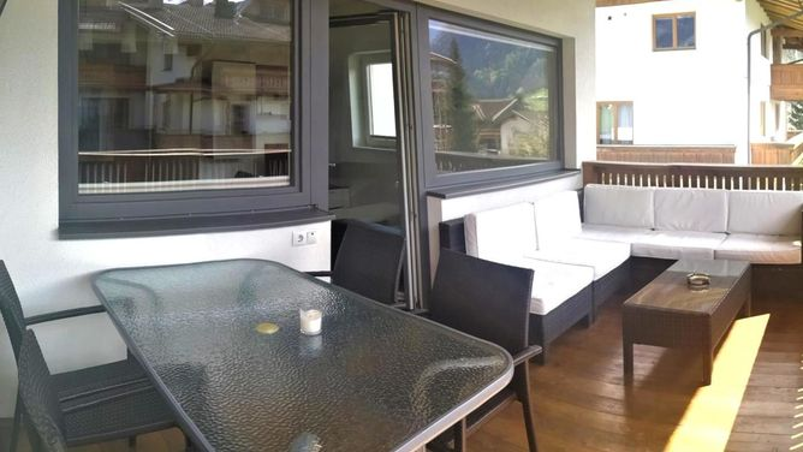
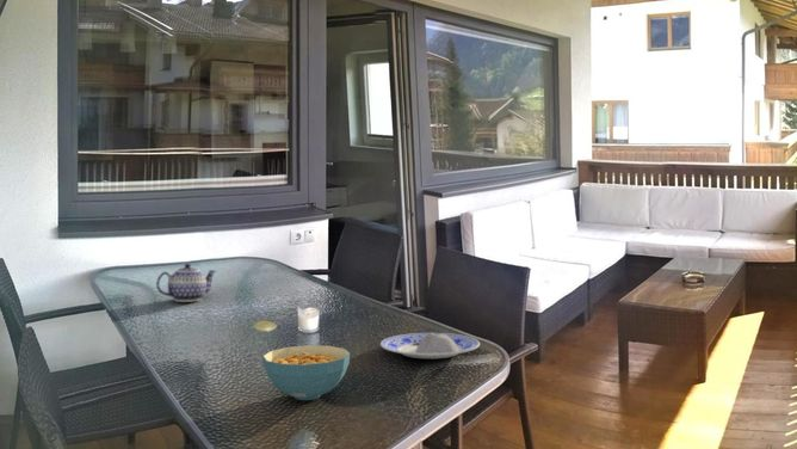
+ cereal bowl [261,344,351,401]
+ teapot [155,263,217,303]
+ plate [379,332,481,359]
